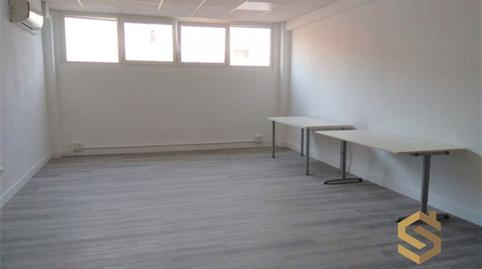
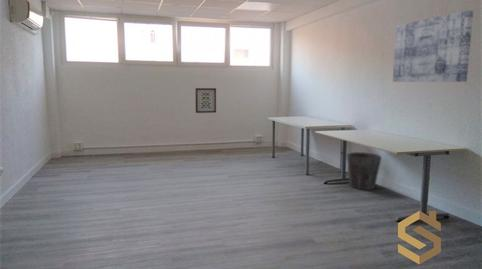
+ wall art [194,87,217,114]
+ waste bin [346,151,382,191]
+ wall art [392,9,474,83]
